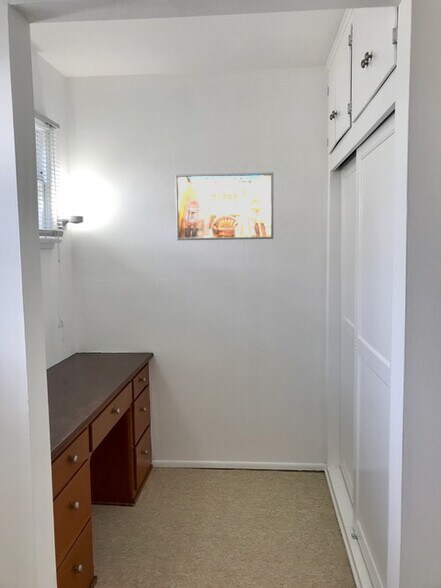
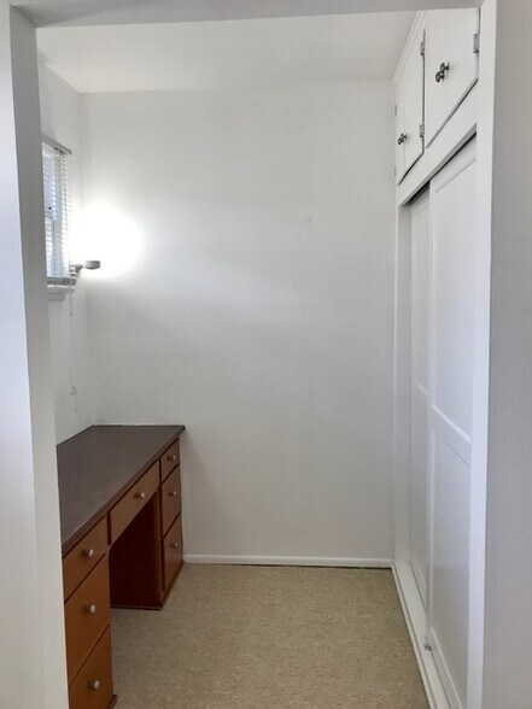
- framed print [174,172,274,241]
